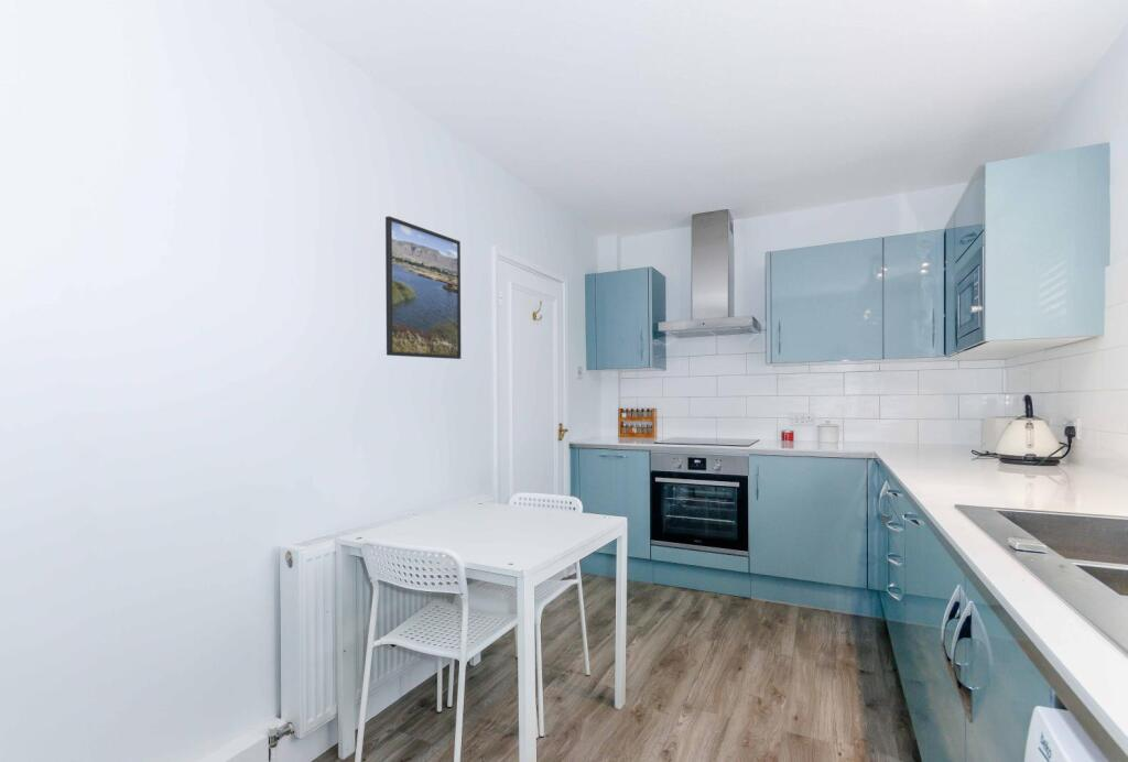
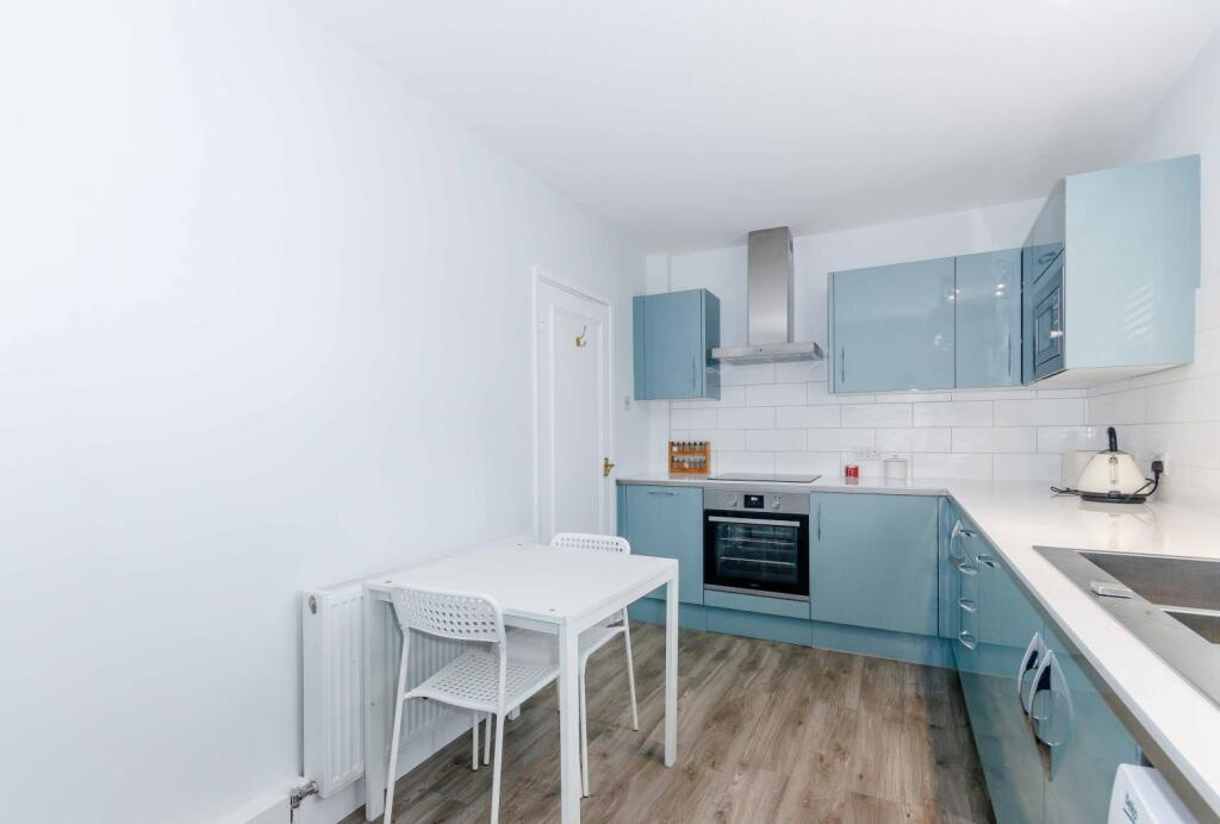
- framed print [384,215,462,360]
